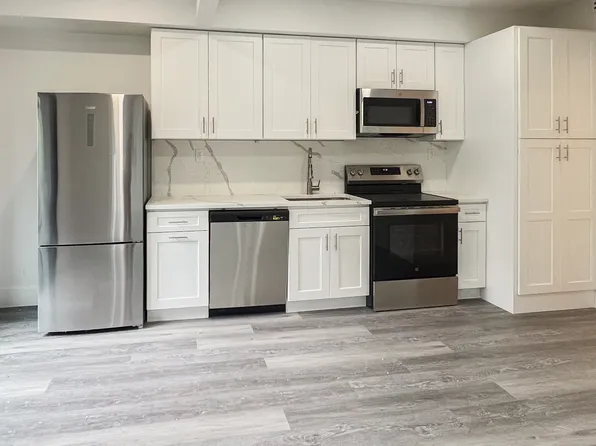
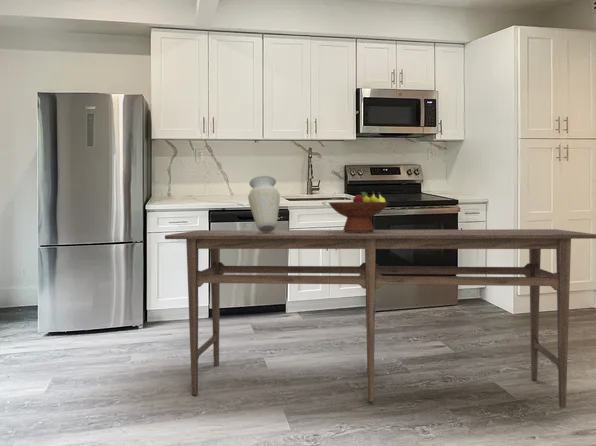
+ fruit bowl [327,190,390,232]
+ dining table [164,228,596,409]
+ vase [247,175,281,232]
